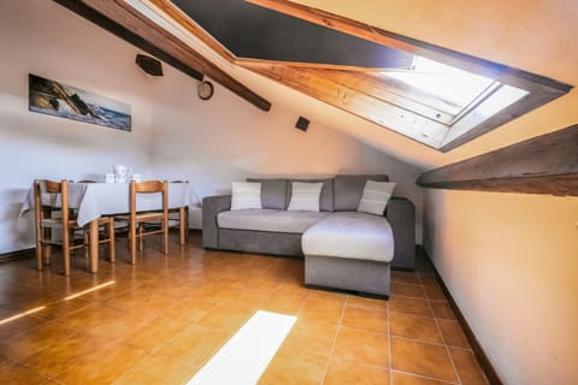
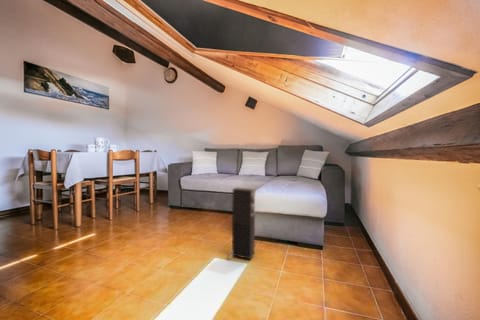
+ speaker [228,187,256,261]
